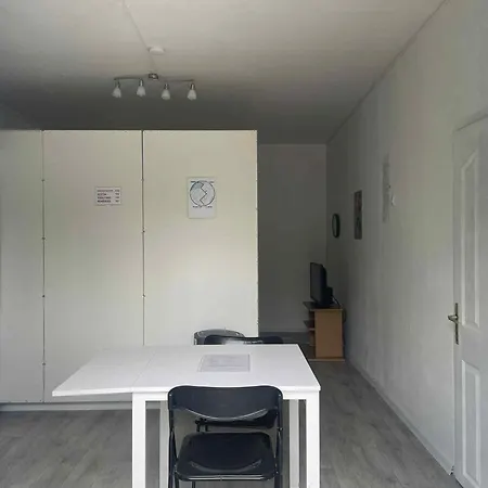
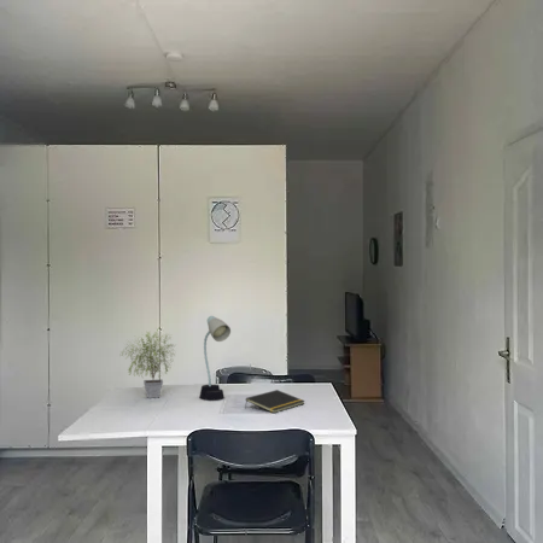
+ desk lamp [199,315,232,402]
+ notepad [244,389,306,414]
+ potted plant [118,328,177,399]
